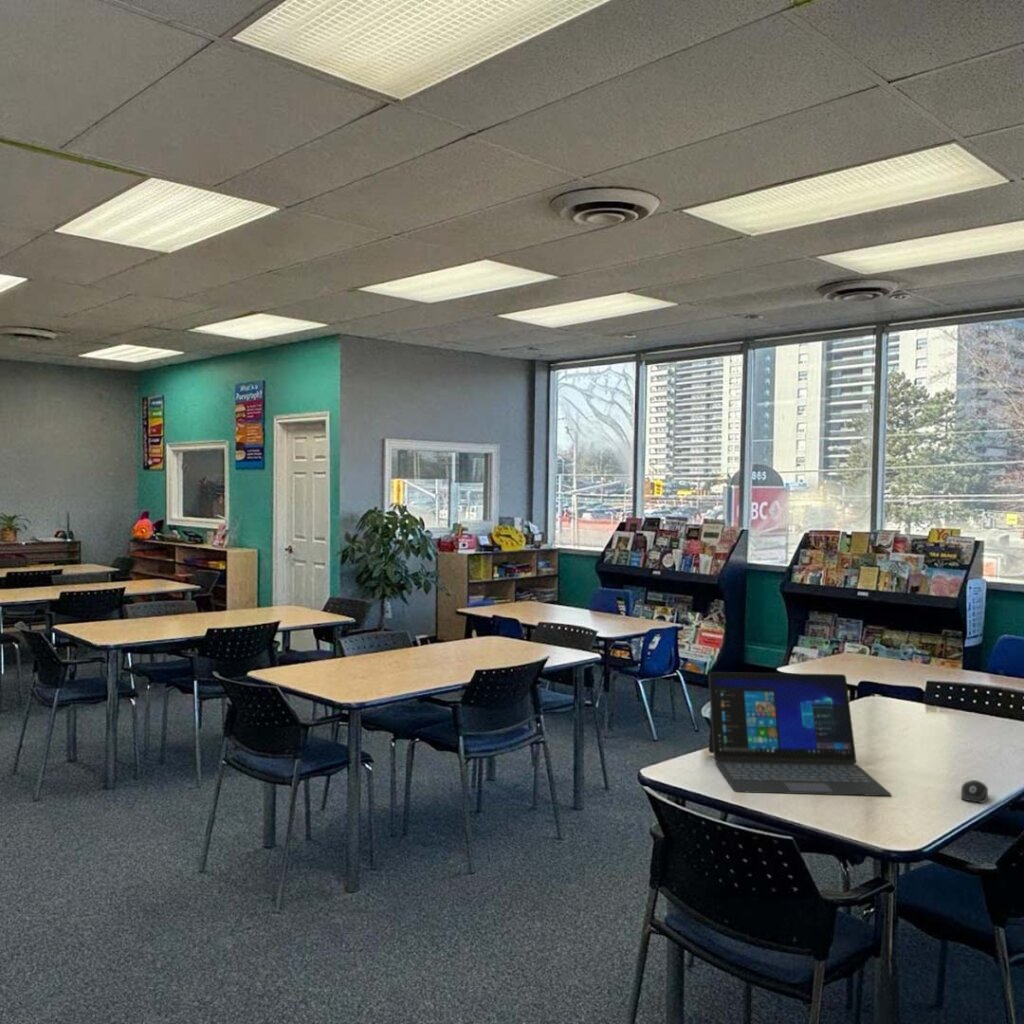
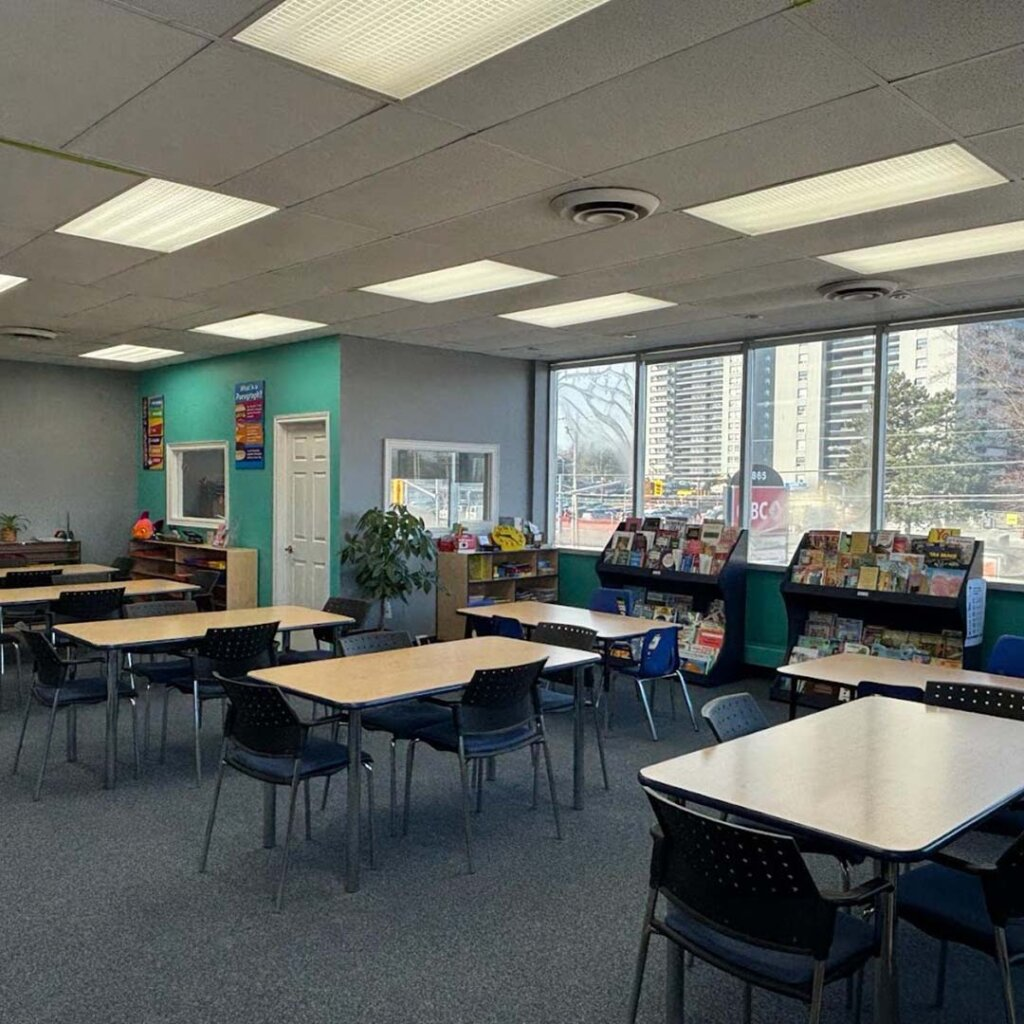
- laptop [708,671,893,797]
- computer mouse [960,779,989,804]
